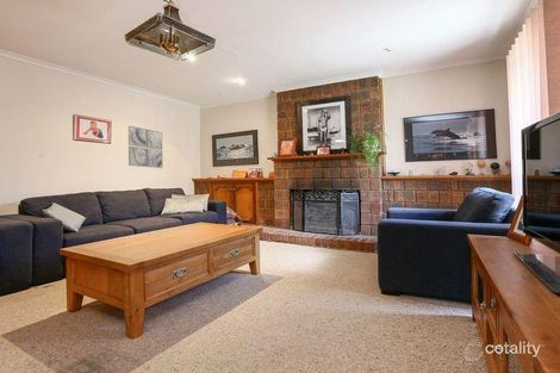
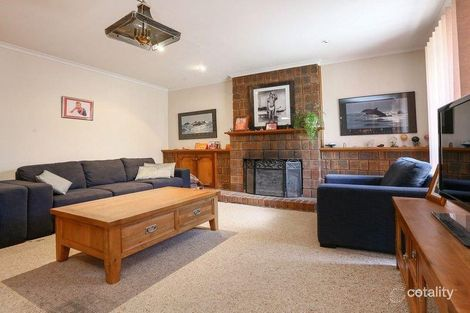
- wall art [127,125,164,169]
